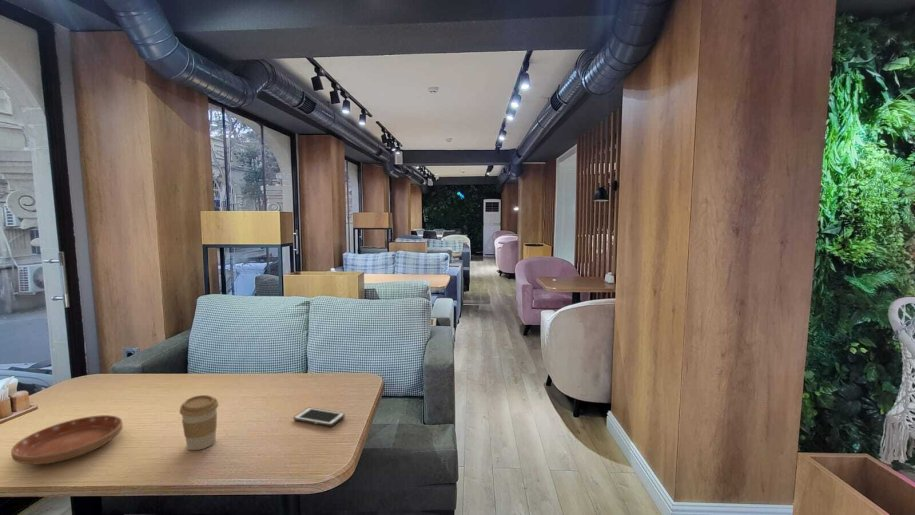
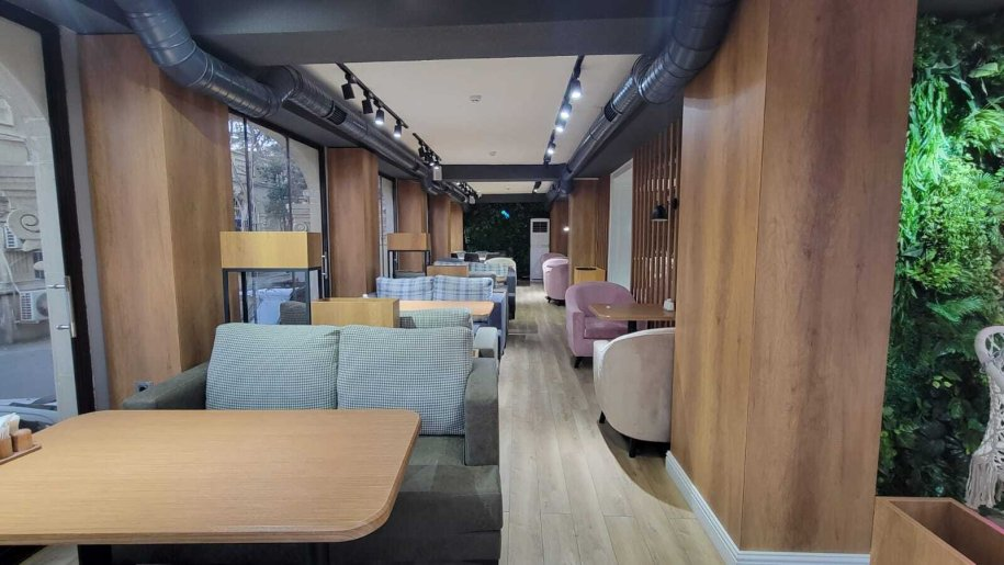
- coffee cup [179,394,219,451]
- saucer [10,414,124,465]
- cell phone [293,407,346,427]
